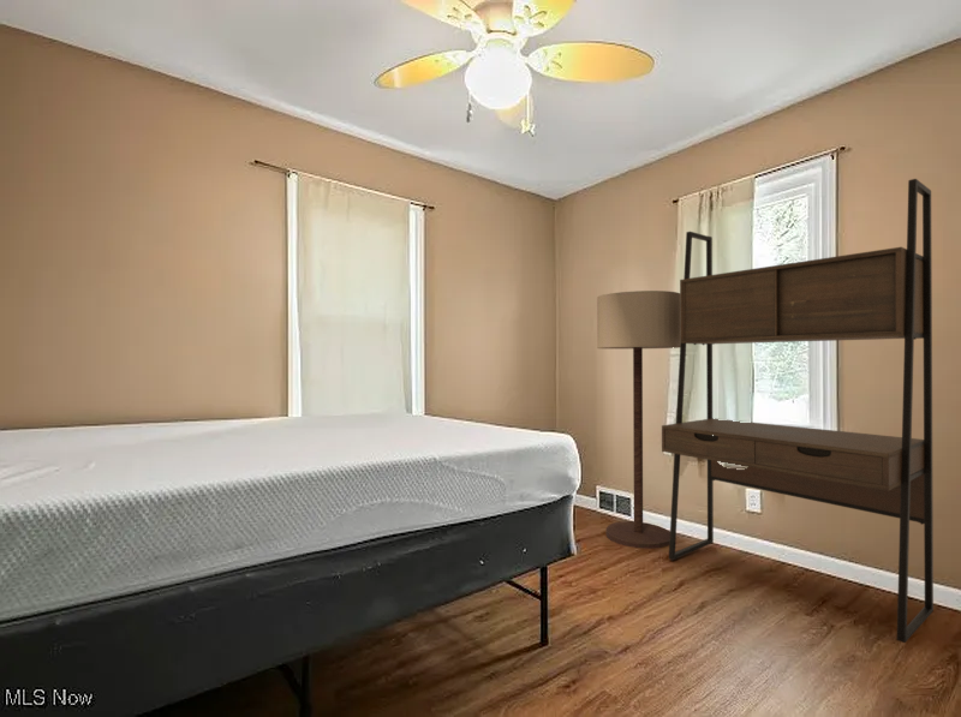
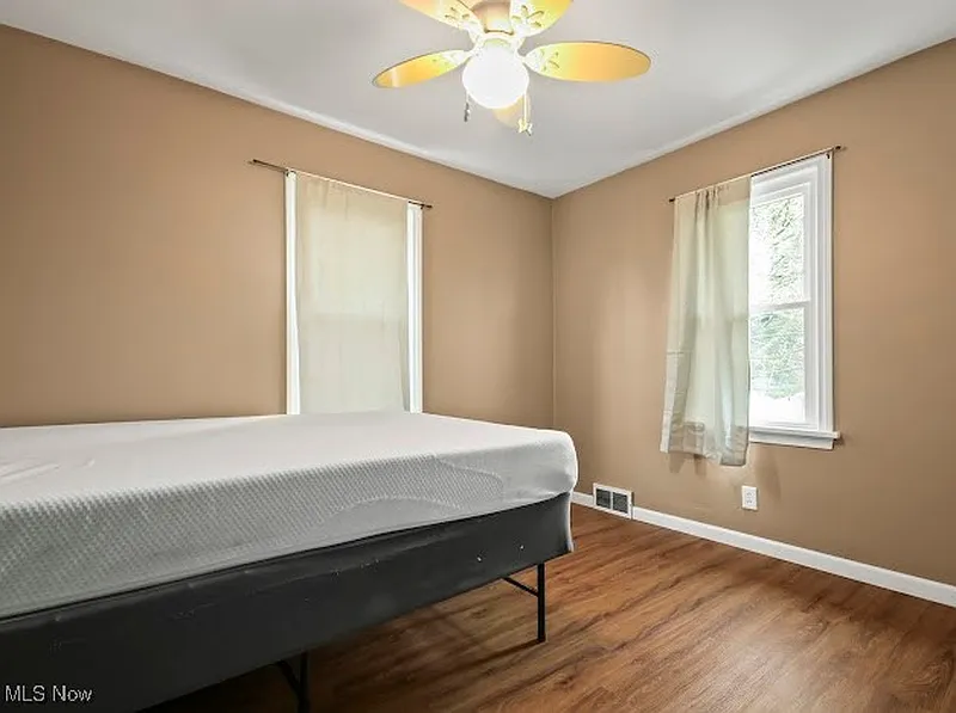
- desk [661,178,935,644]
- floor lamp [596,289,680,550]
